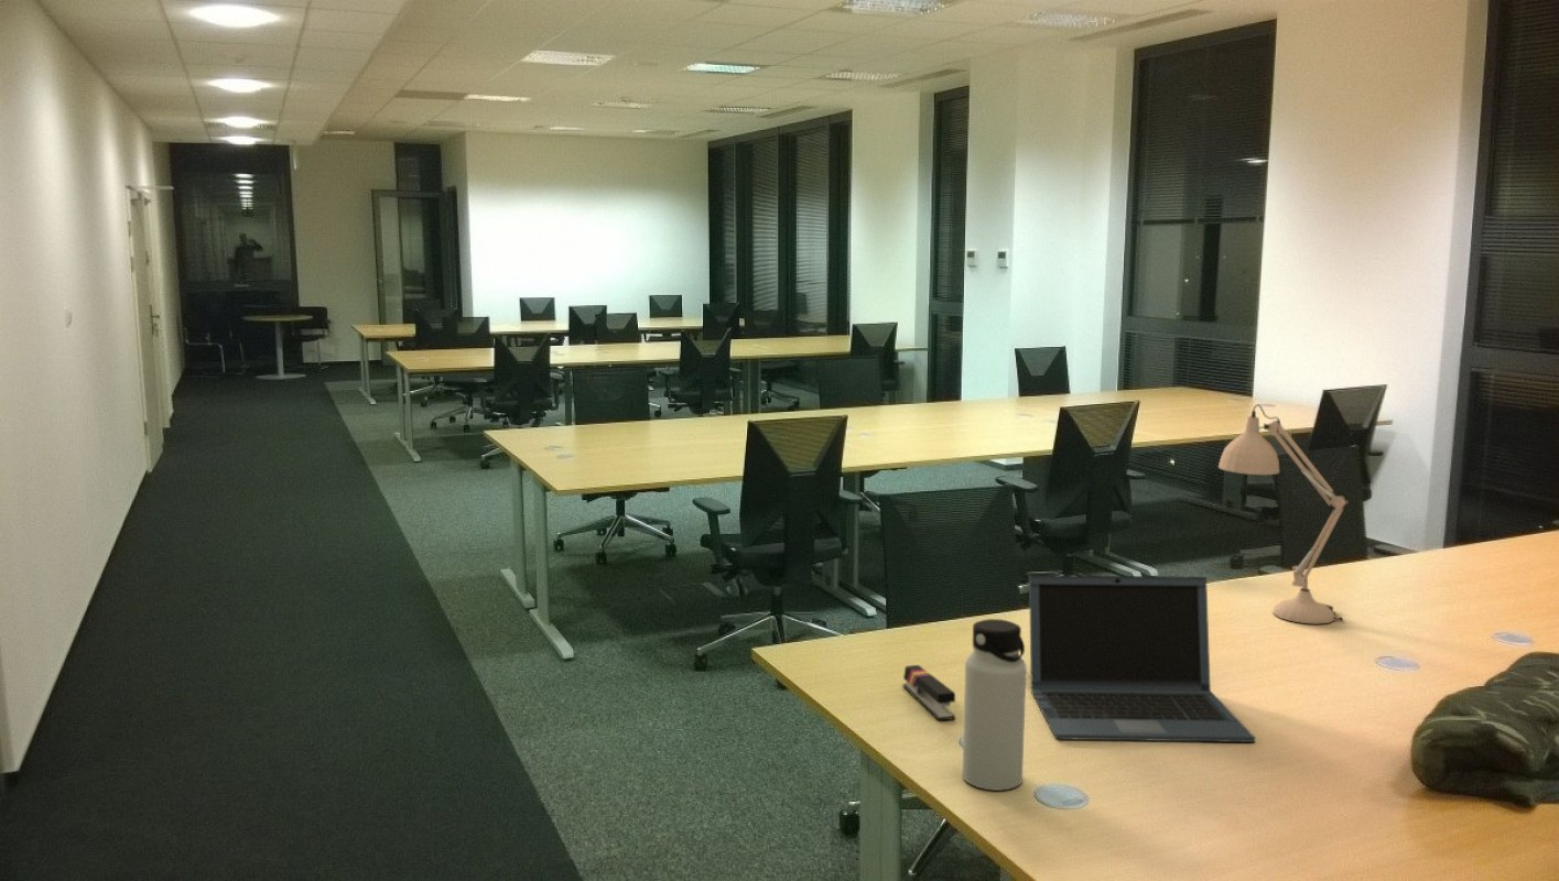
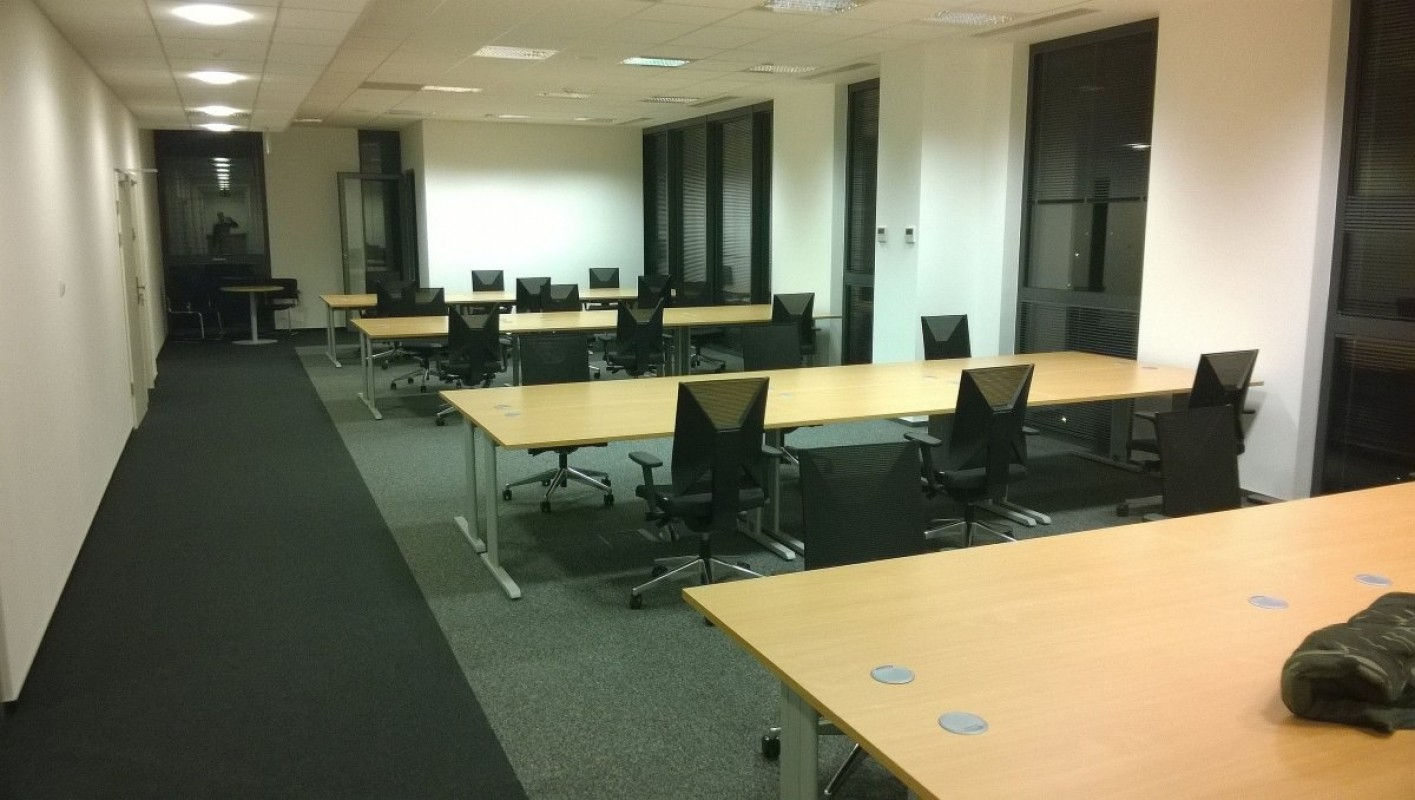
- stapler [902,664,956,721]
- laptop [1028,574,1256,743]
- desk lamp [1217,404,1349,626]
- water bottle [962,618,1027,792]
